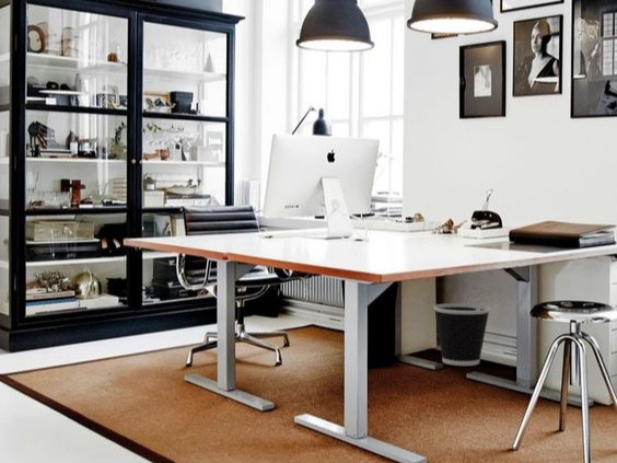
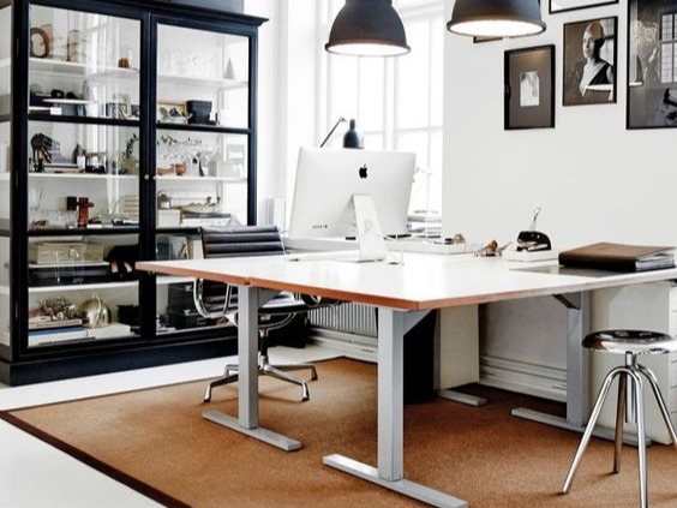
- wastebasket [432,302,491,367]
